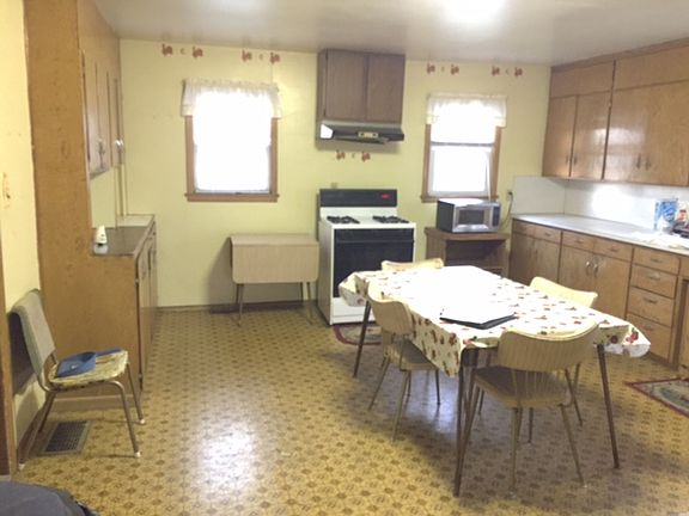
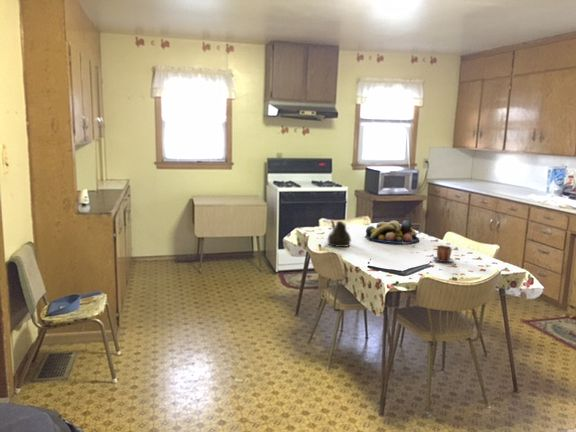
+ teapot [326,218,352,248]
+ fruit bowl [364,219,420,244]
+ mug [432,245,455,263]
